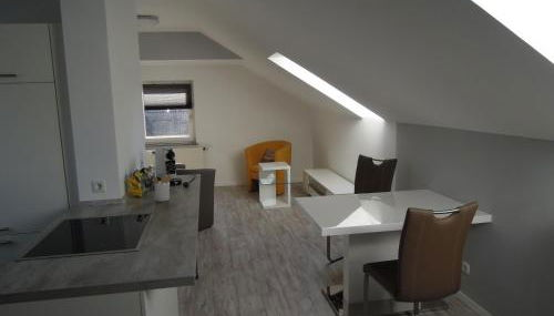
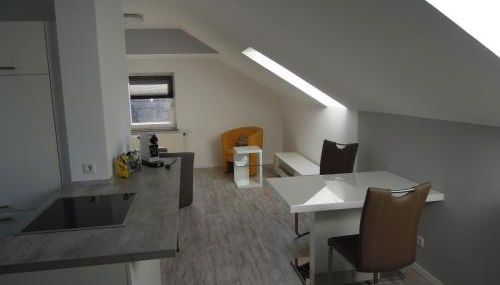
- utensil holder [152,172,174,203]
